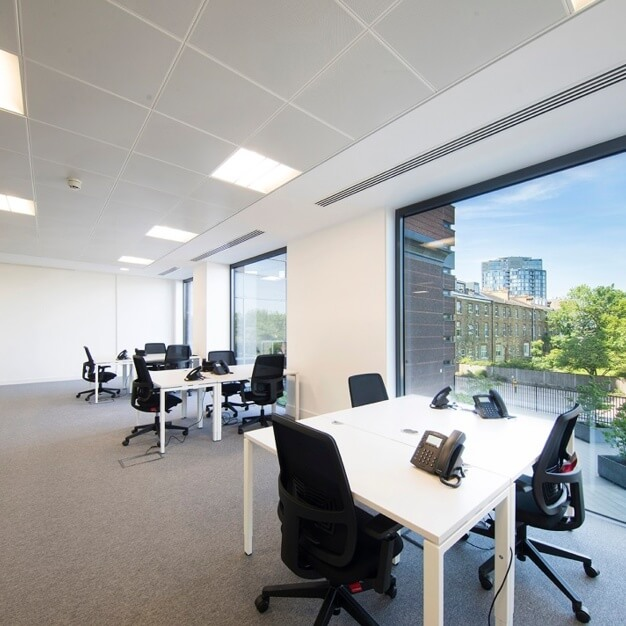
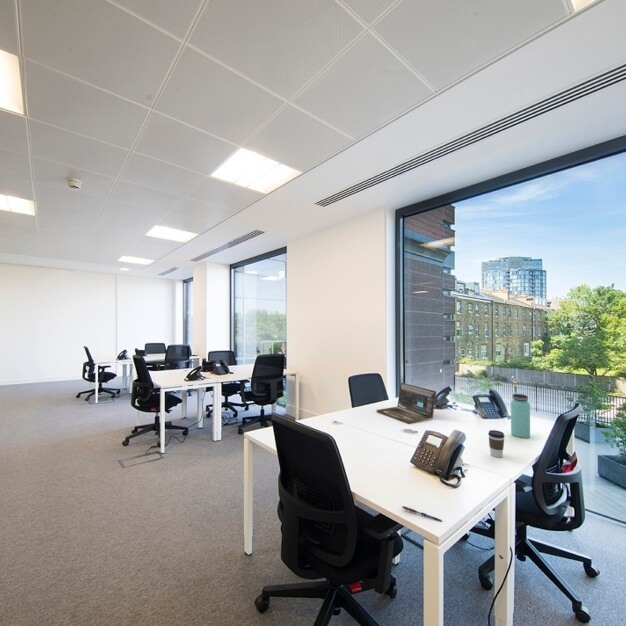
+ pen [401,505,443,523]
+ coffee cup [487,429,506,458]
+ bottle [510,393,531,439]
+ laptop [376,382,437,425]
